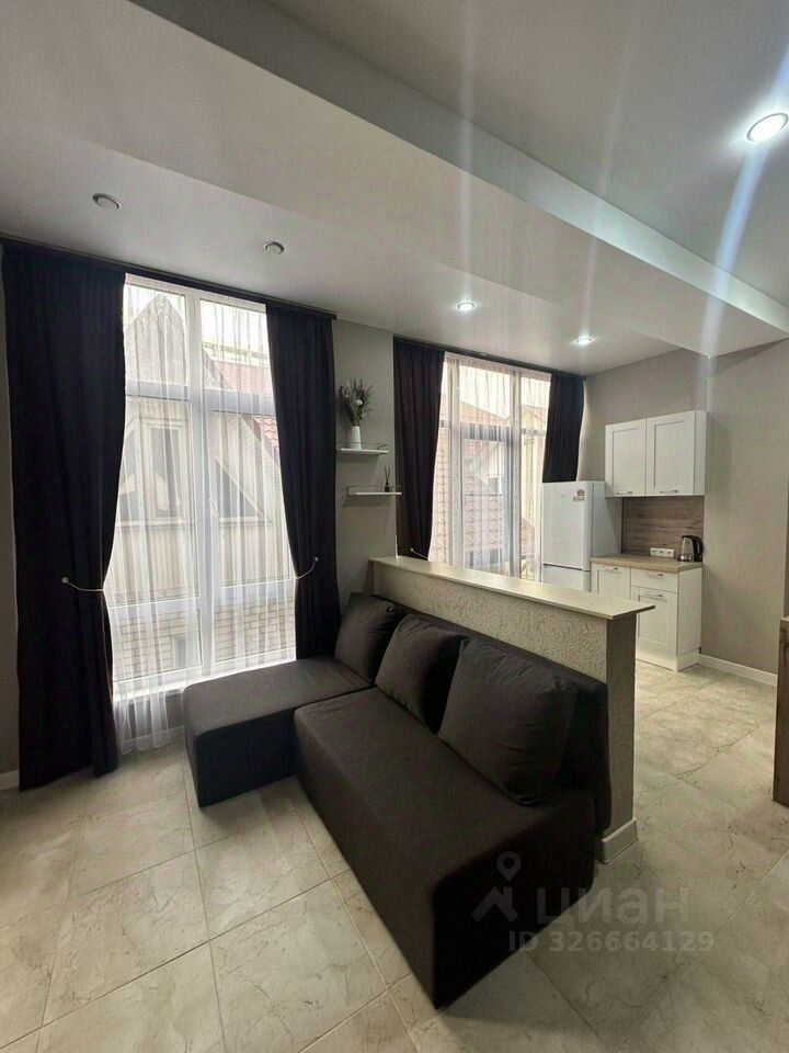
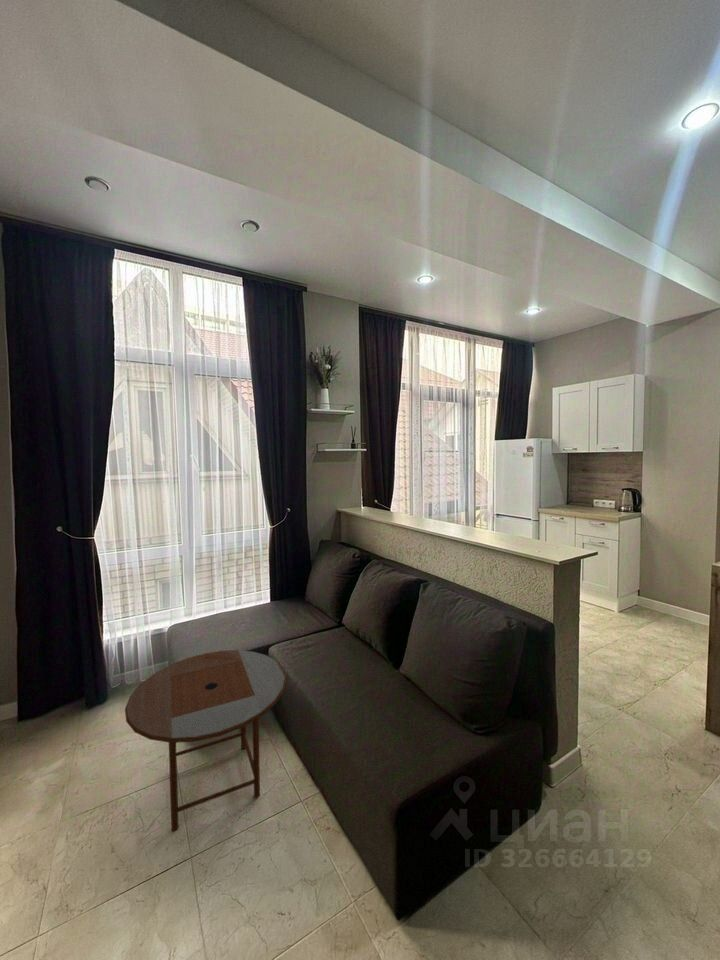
+ side table [124,649,287,832]
